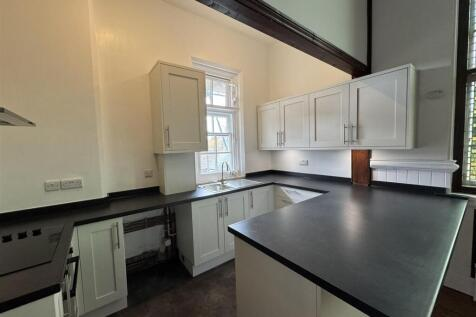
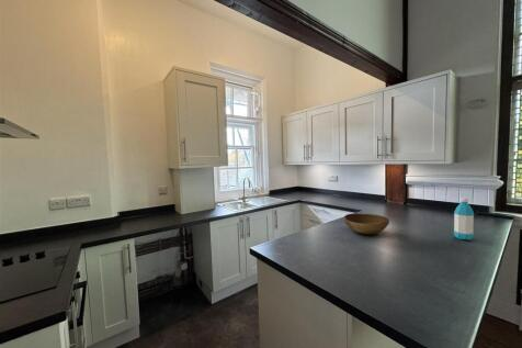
+ bowl [343,213,390,235]
+ water bottle [453,197,475,242]
